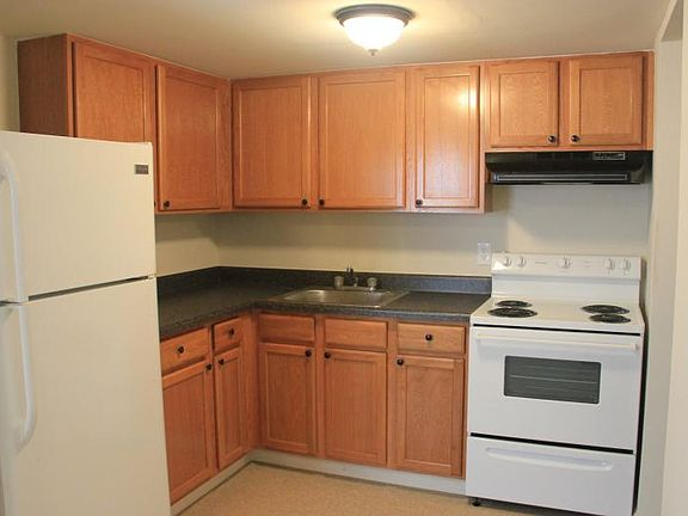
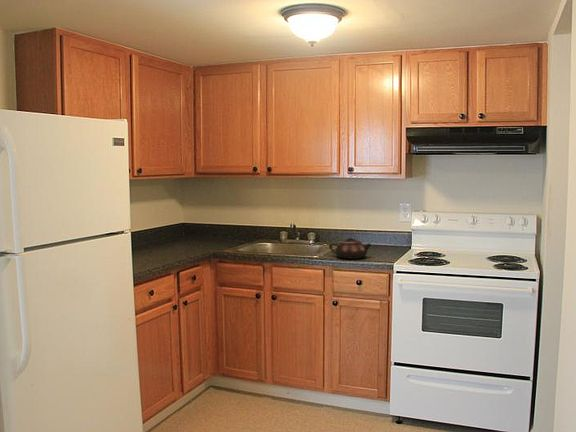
+ teapot [328,237,372,260]
